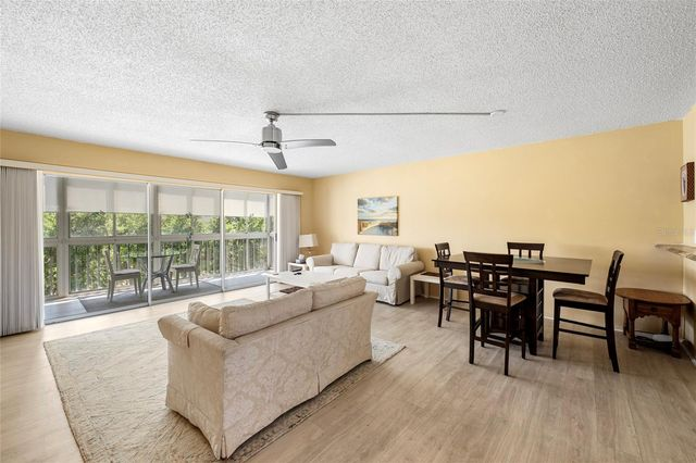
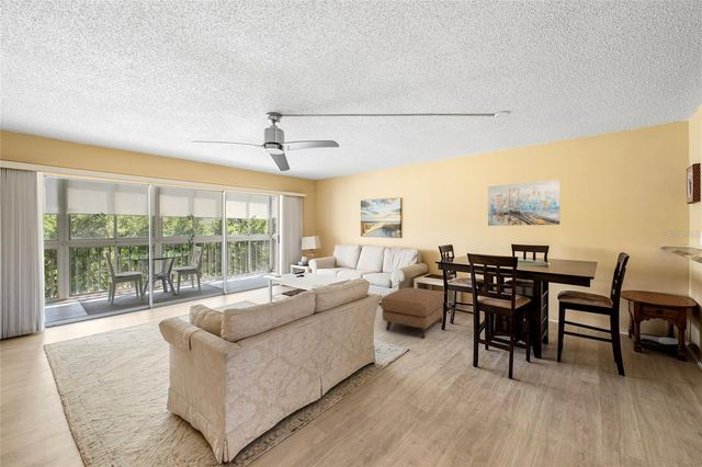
+ wall art [487,179,561,227]
+ ottoman [380,287,445,339]
